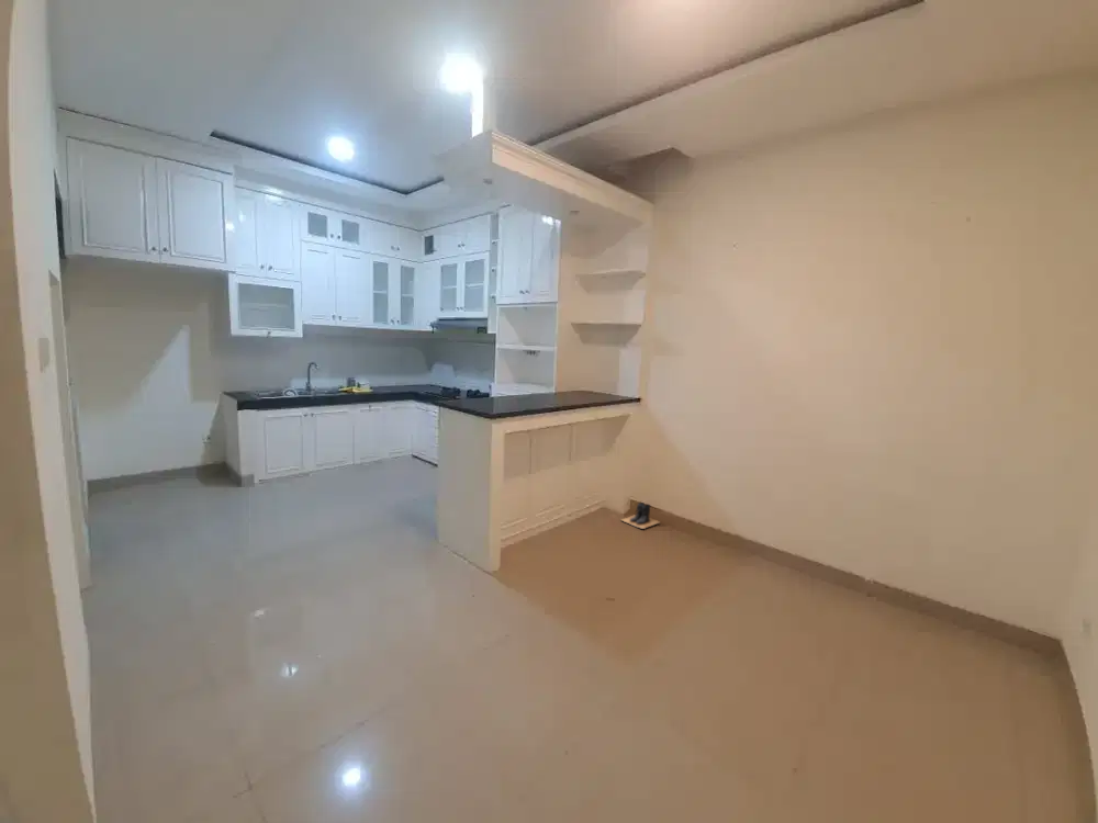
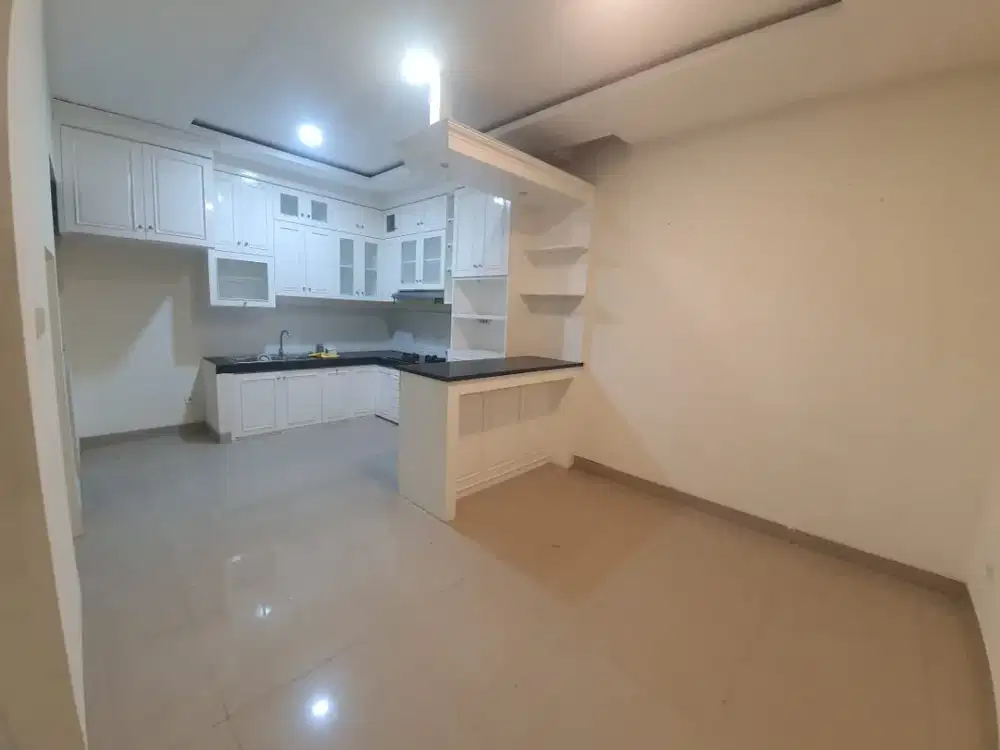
- boots [619,501,661,530]
